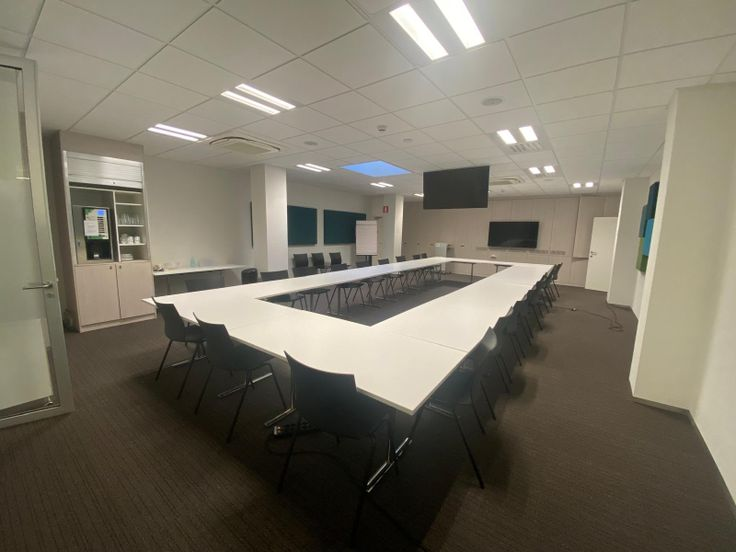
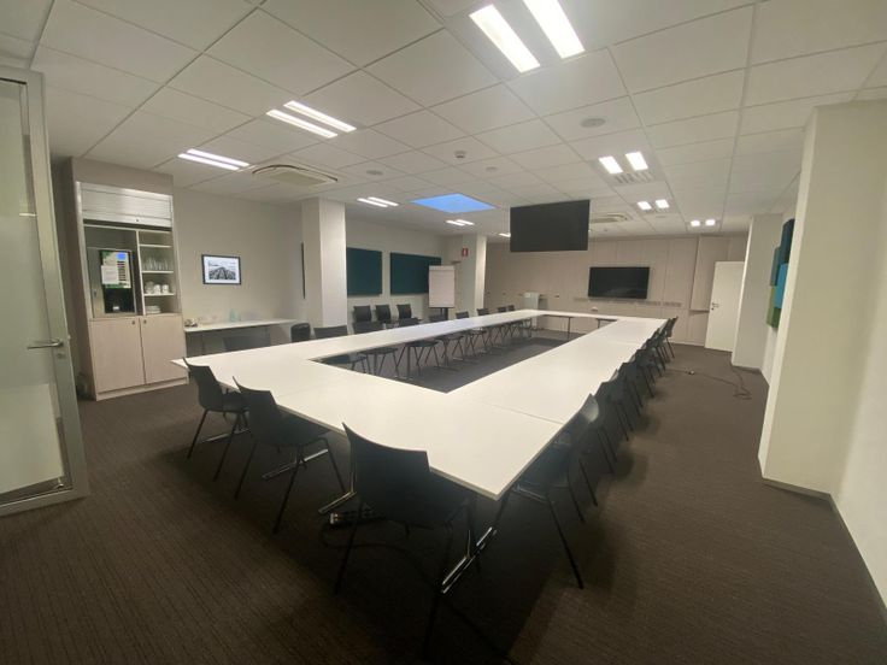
+ wall art [200,253,242,287]
